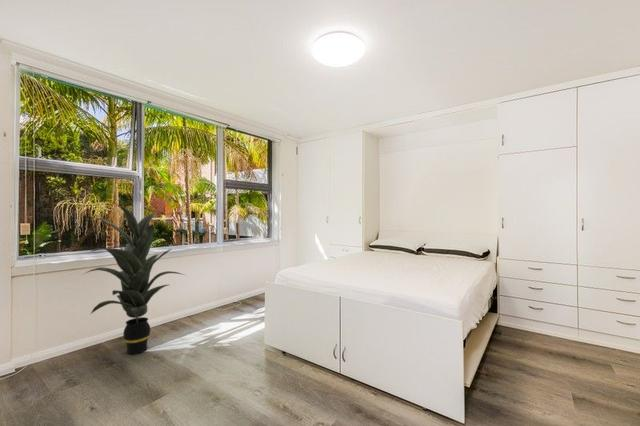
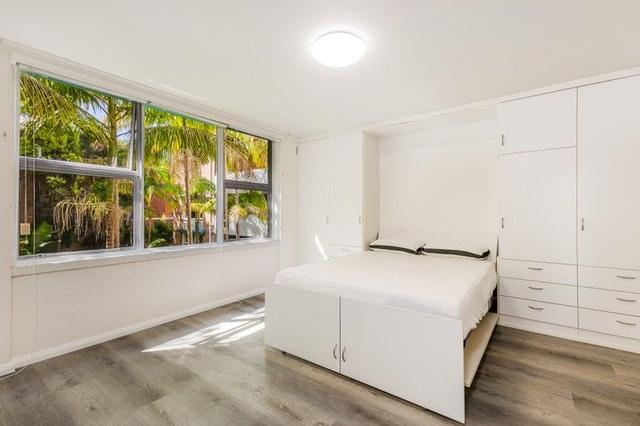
- indoor plant [83,203,186,355]
